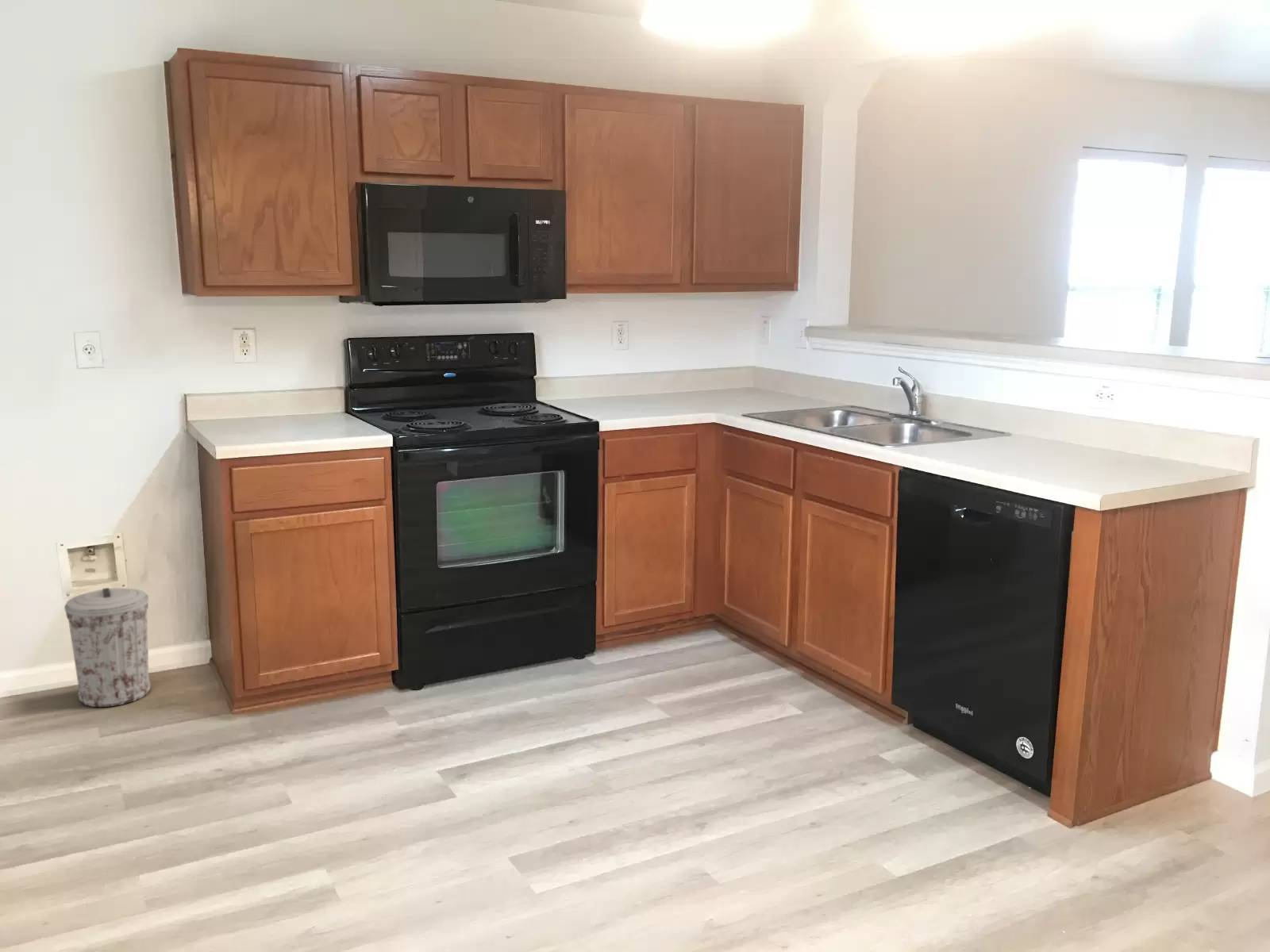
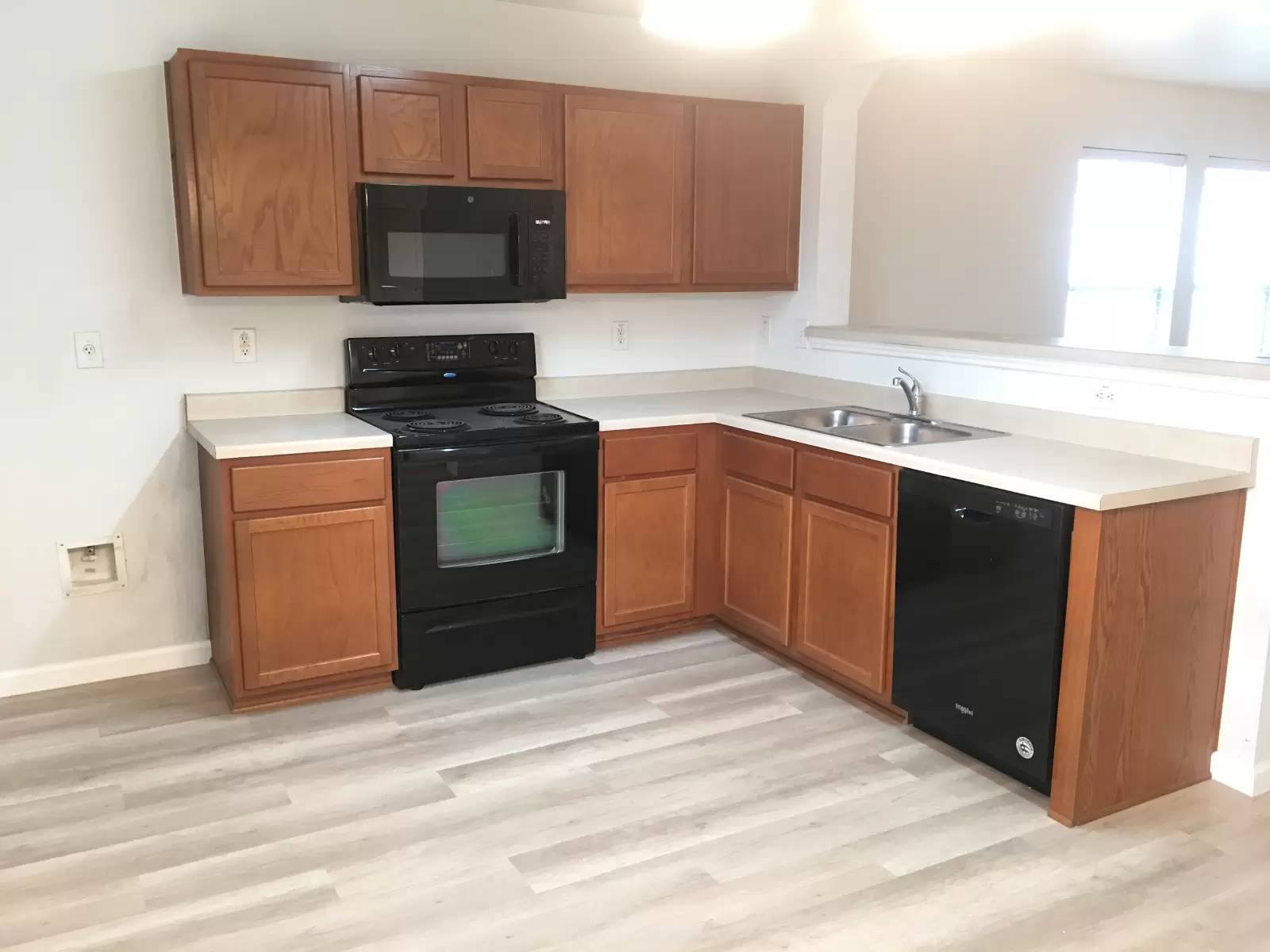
- trash can [64,587,151,708]
